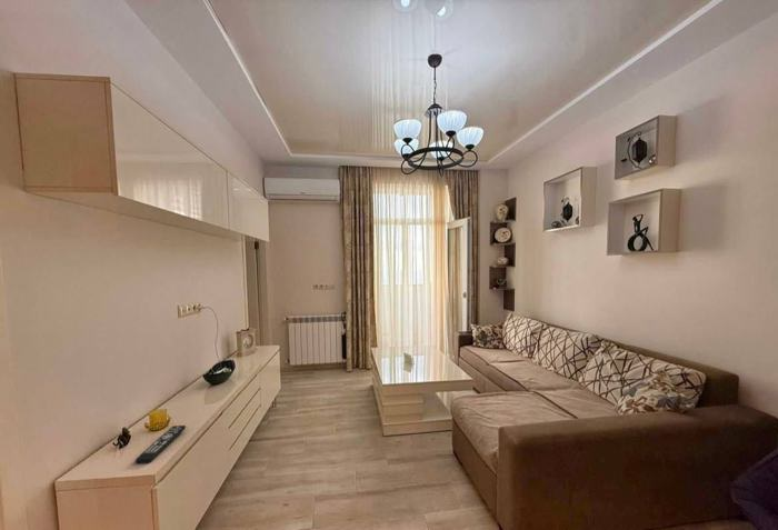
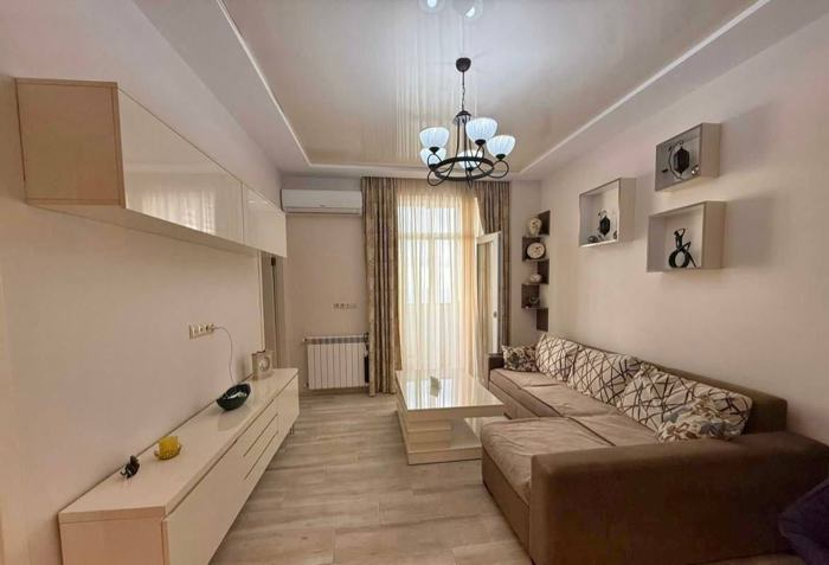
- remote control [134,424,187,464]
